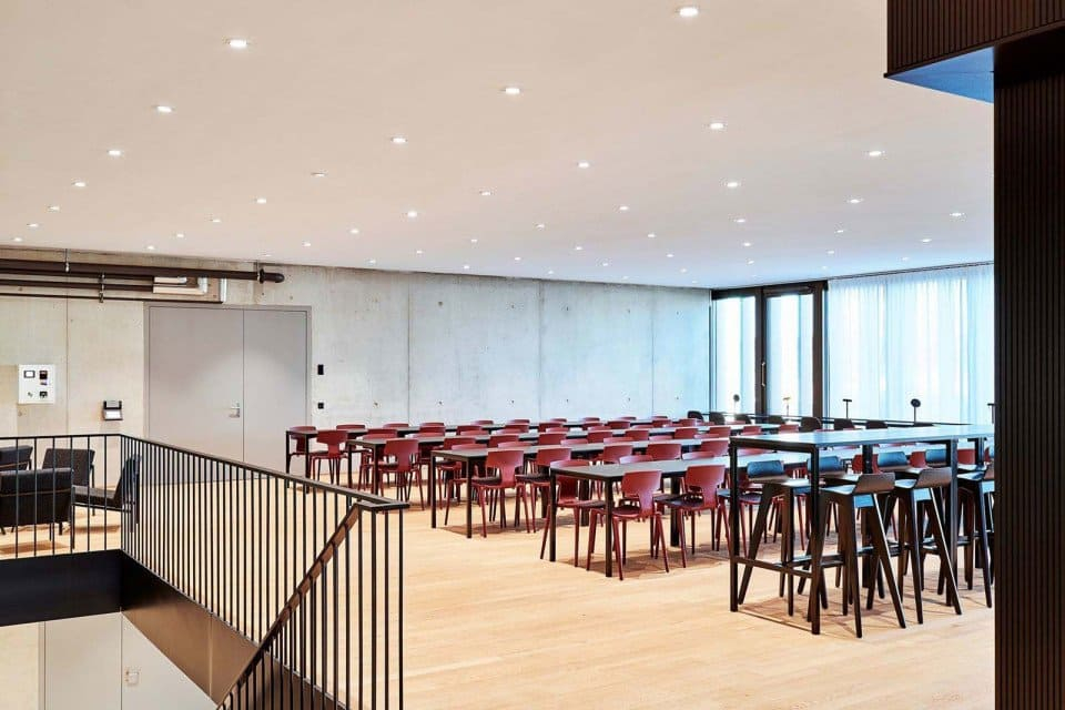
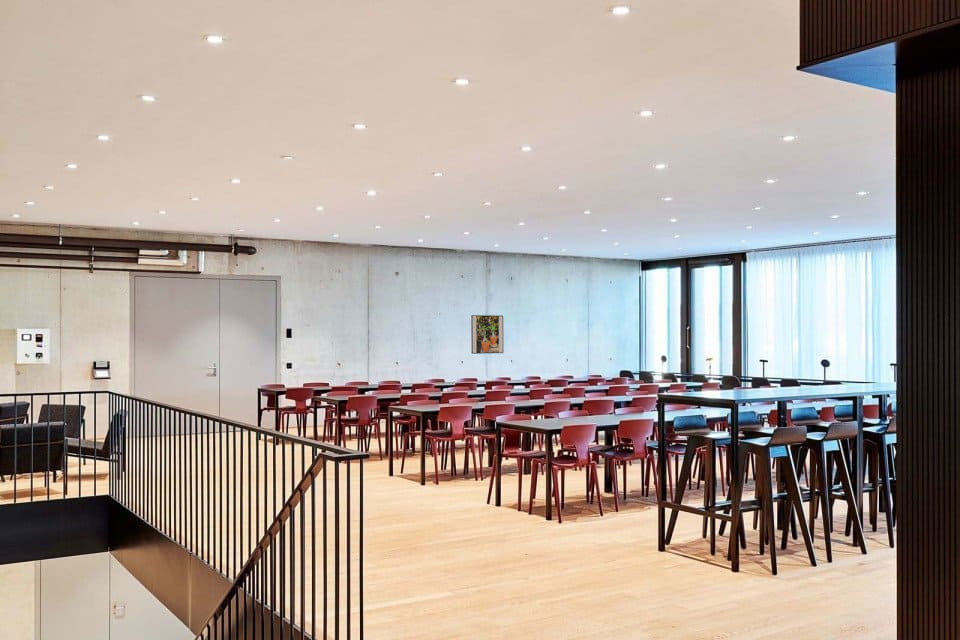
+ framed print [470,314,505,355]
